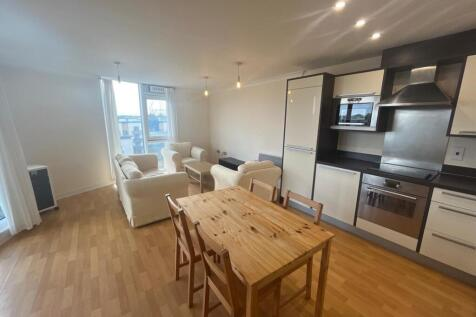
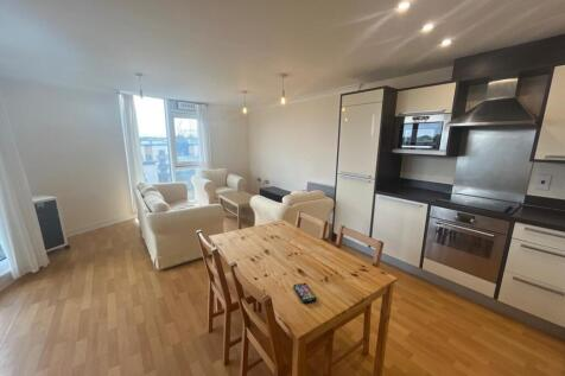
+ smartphone [292,282,318,305]
